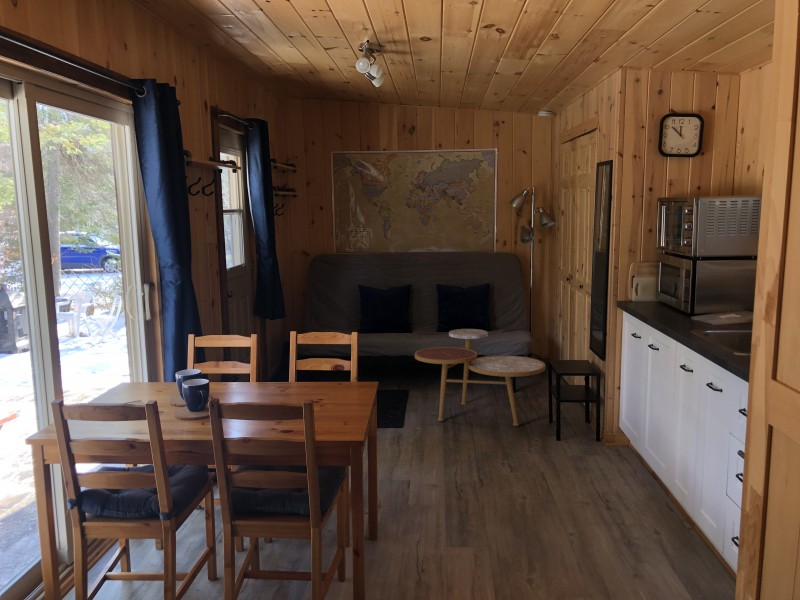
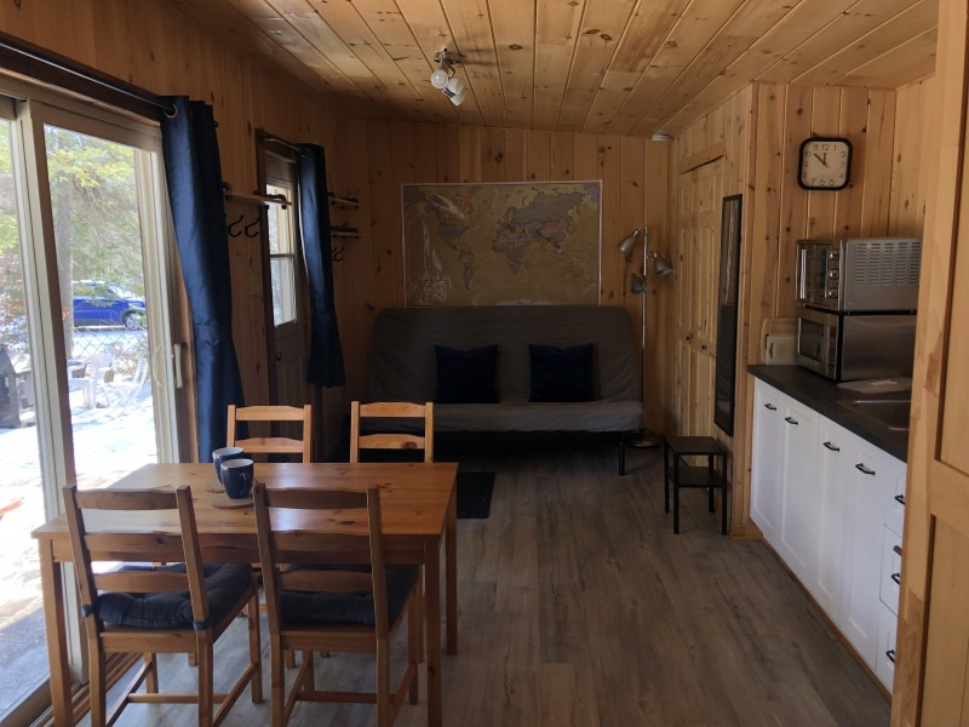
- side table [414,328,546,427]
